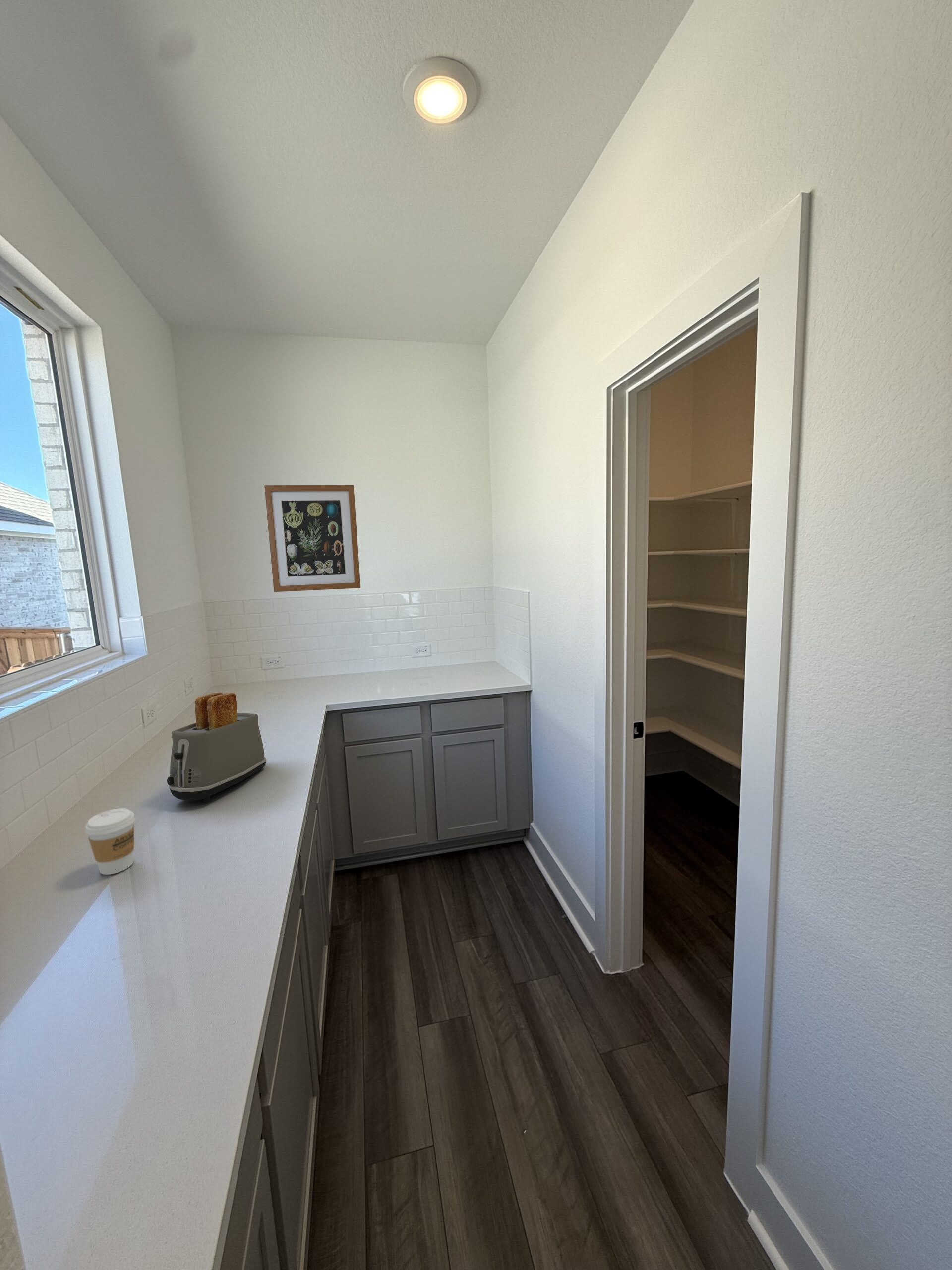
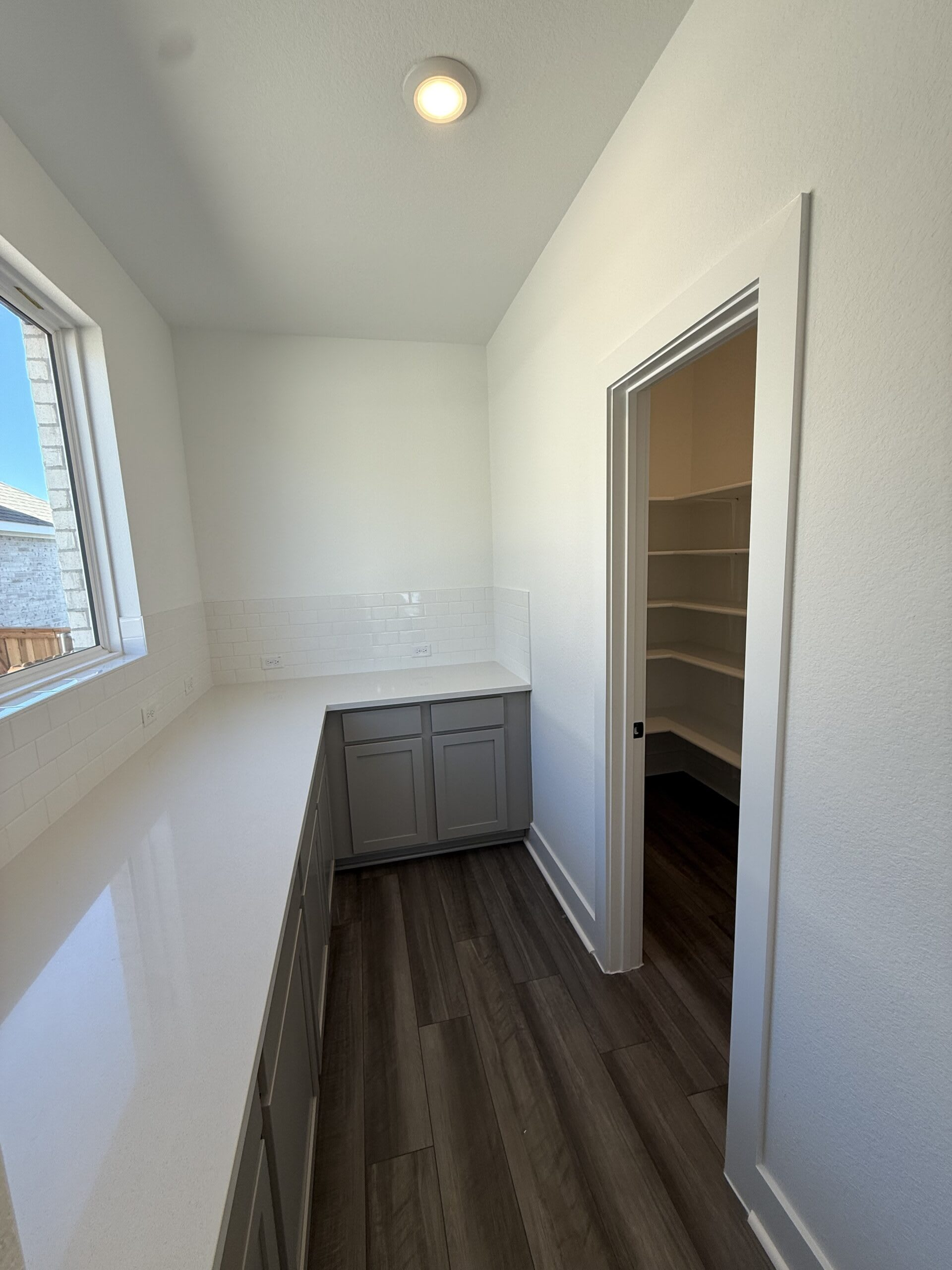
- wall art [264,484,361,592]
- coffee cup [85,808,136,875]
- toaster [167,692,267,803]
